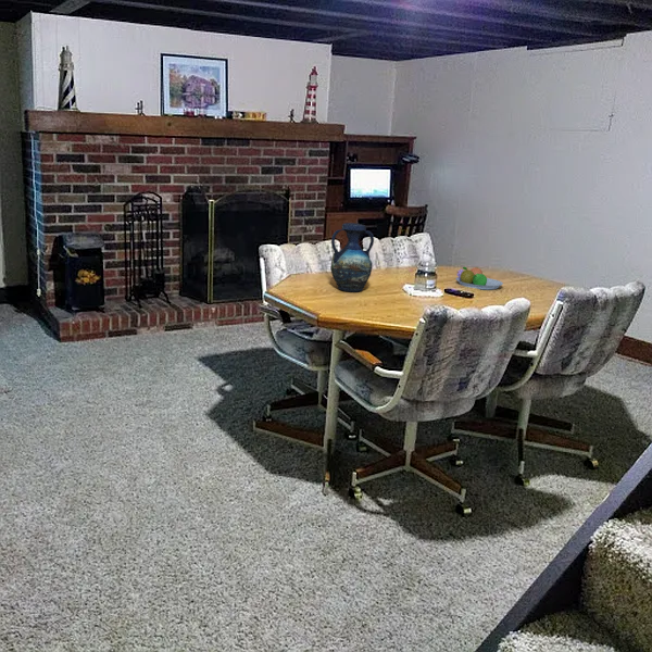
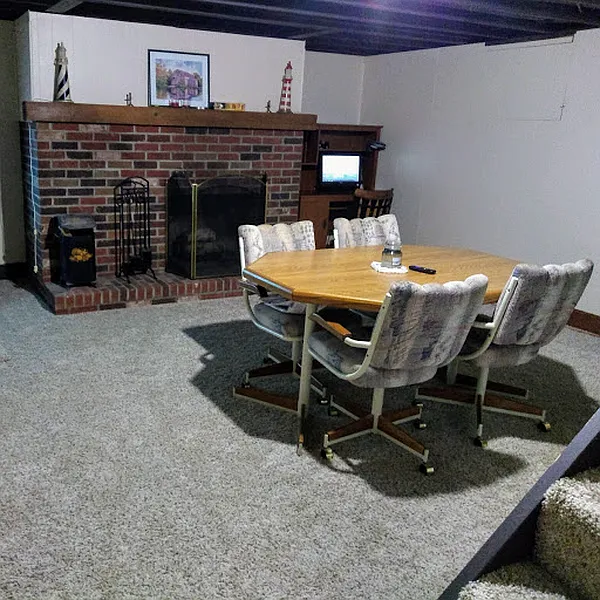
- fruit bowl [455,266,504,290]
- vase [329,222,375,293]
